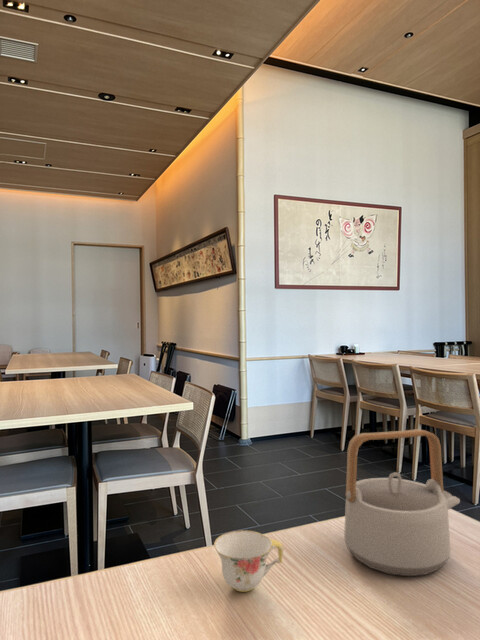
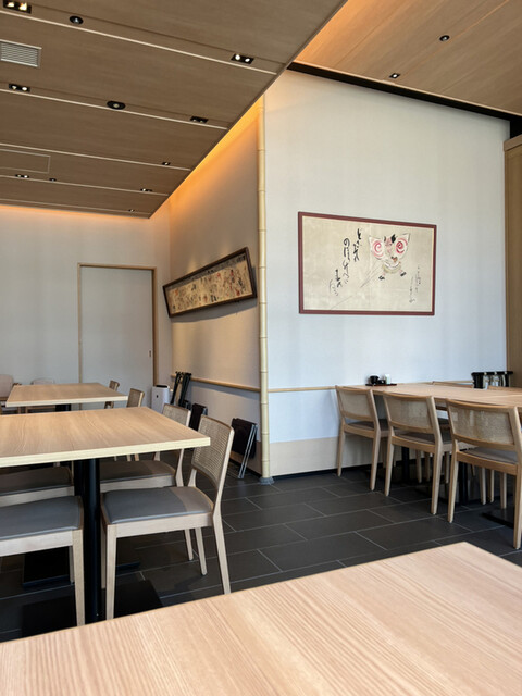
- teacup [213,529,284,593]
- teapot [343,428,461,577]
